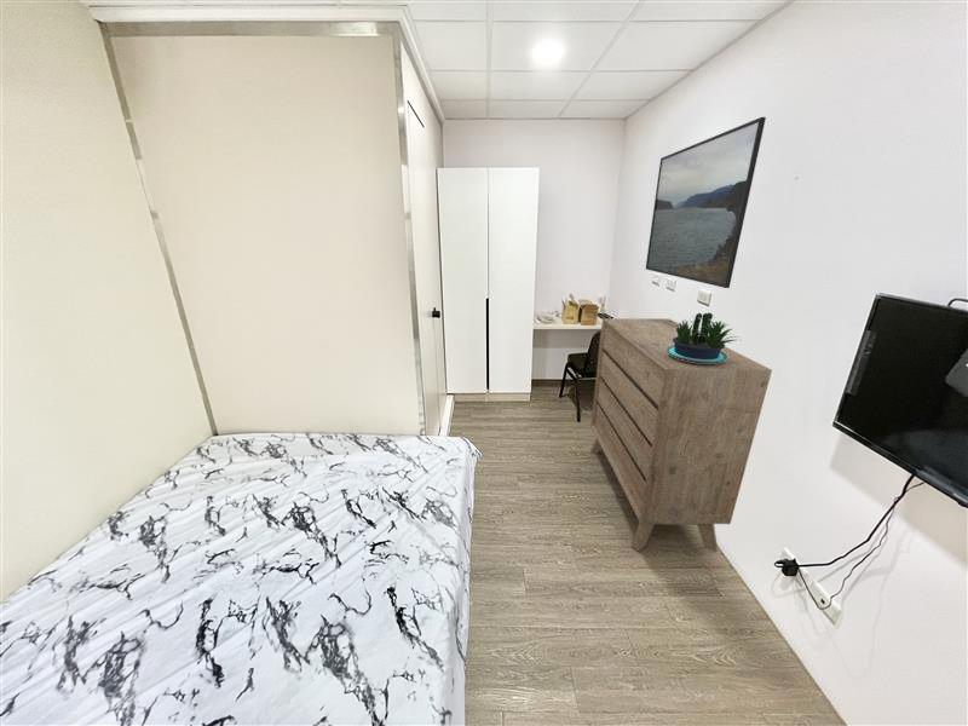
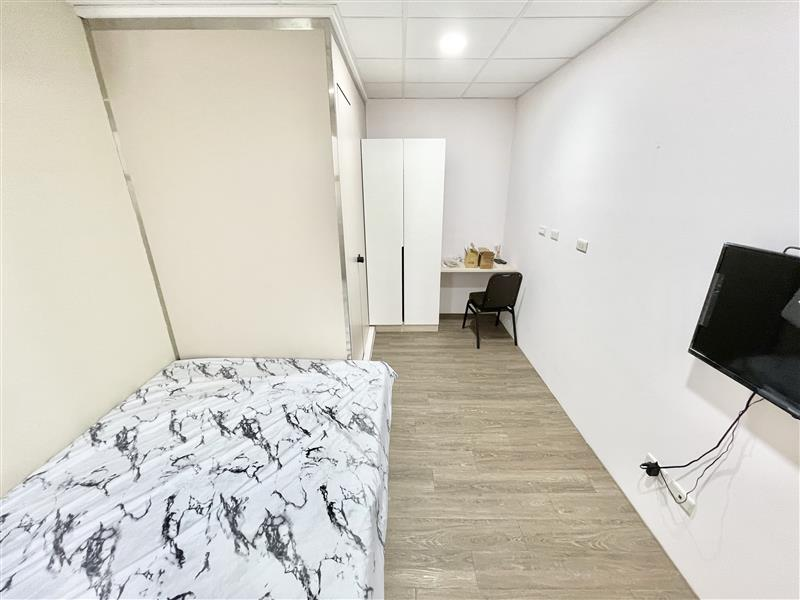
- dresser [589,317,773,553]
- potted plant [666,312,744,363]
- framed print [645,116,767,289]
